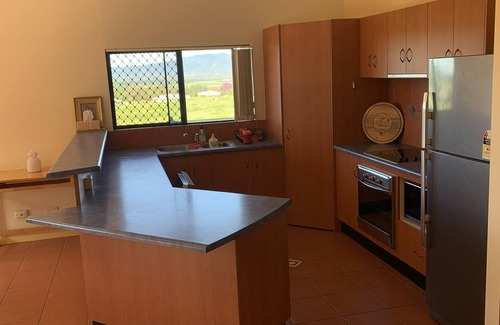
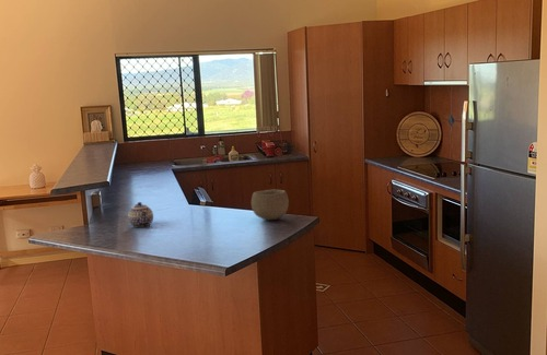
+ bowl [251,189,290,221]
+ teapot [127,201,154,228]
